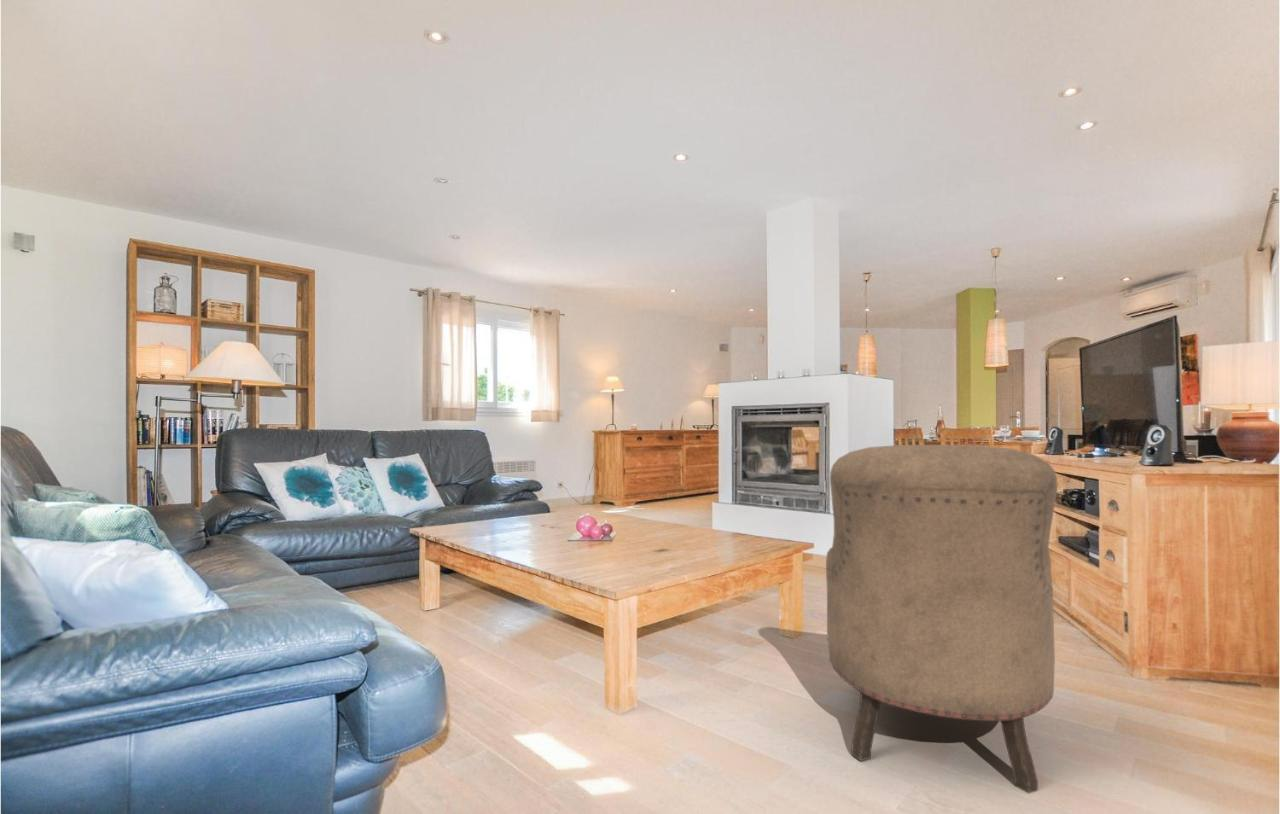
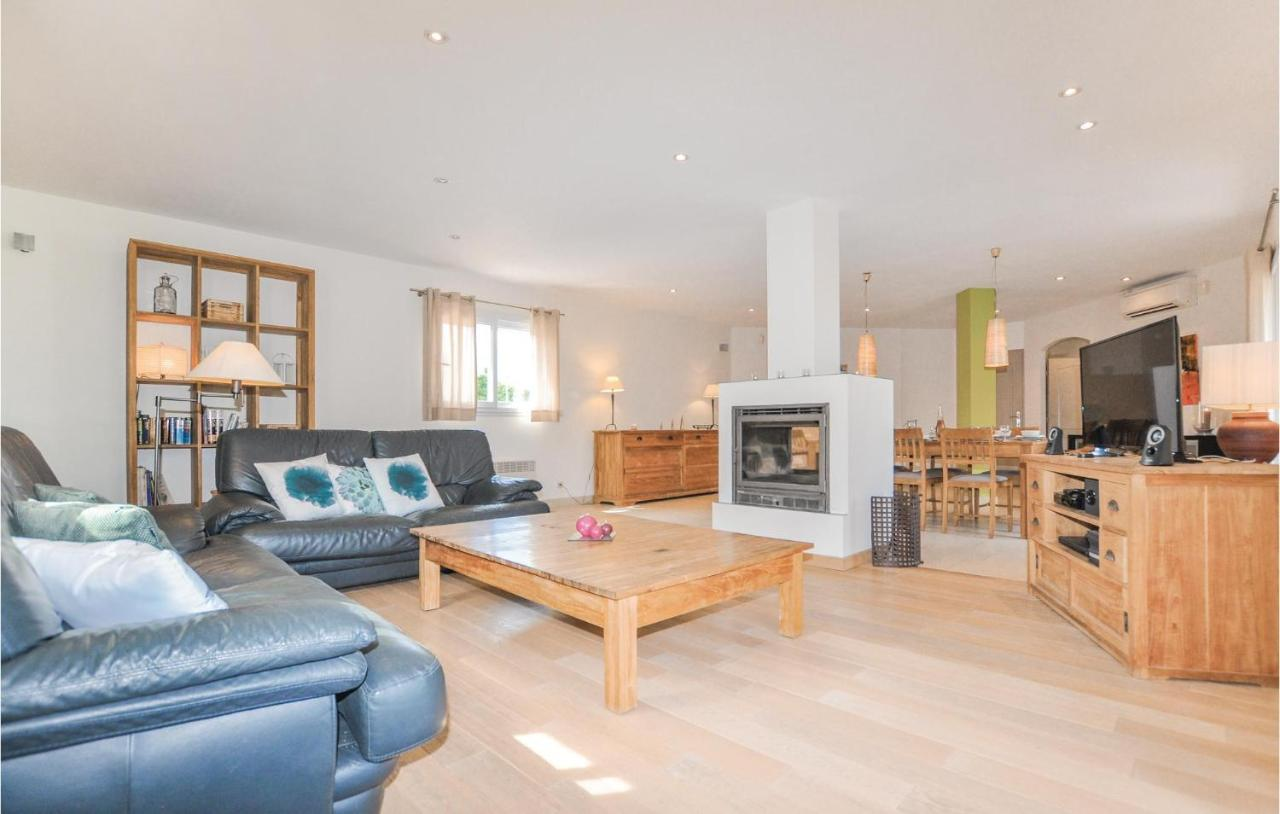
- armchair [825,444,1059,795]
